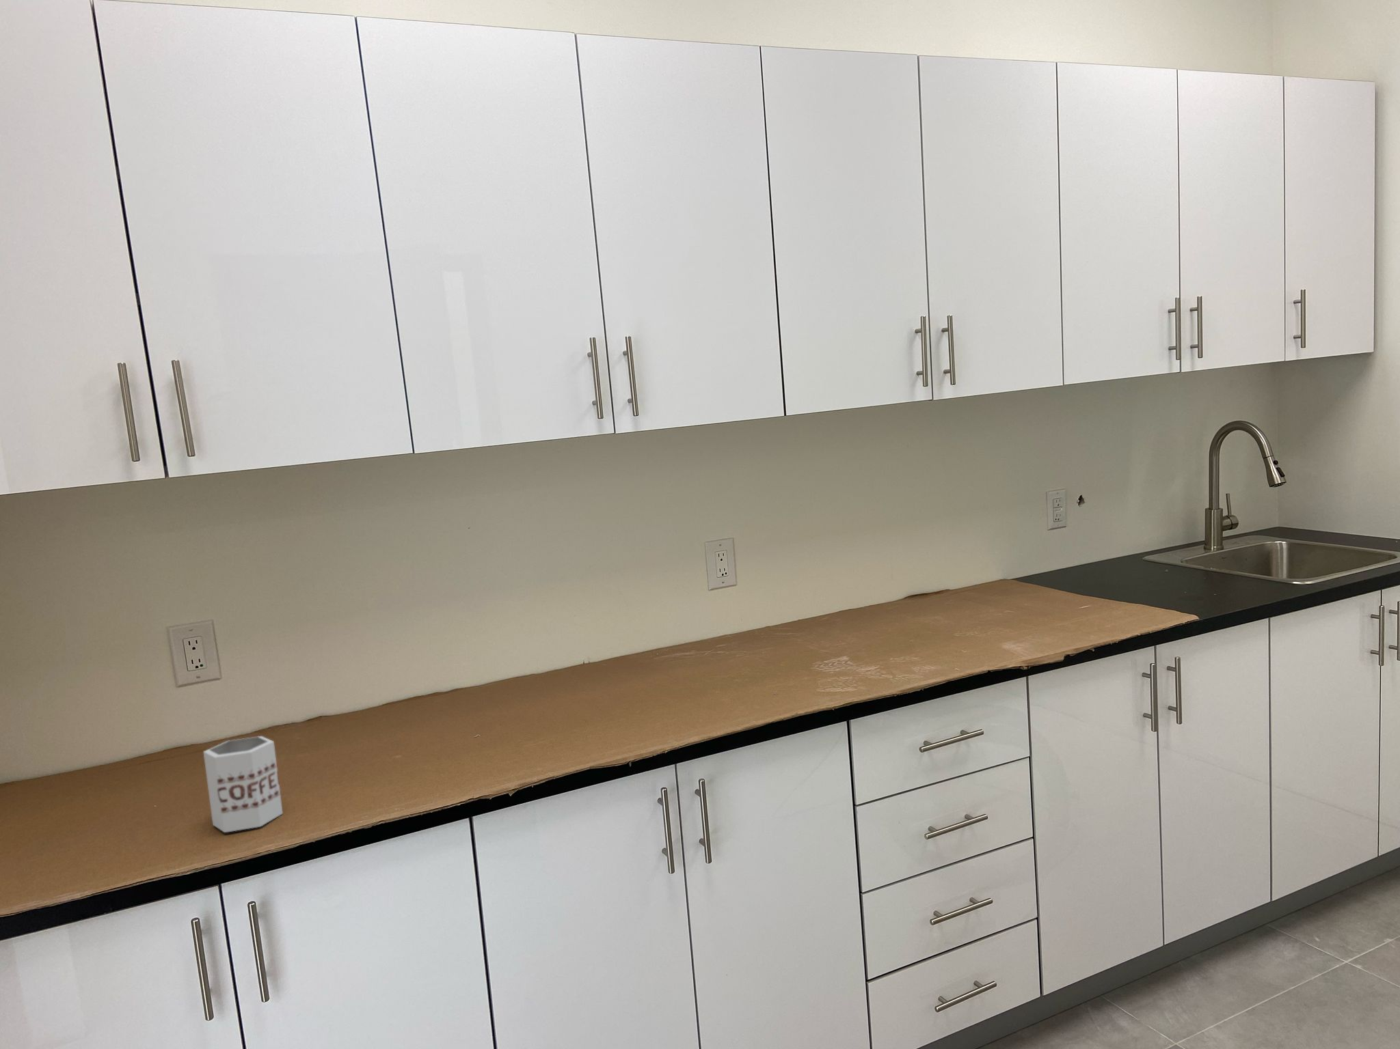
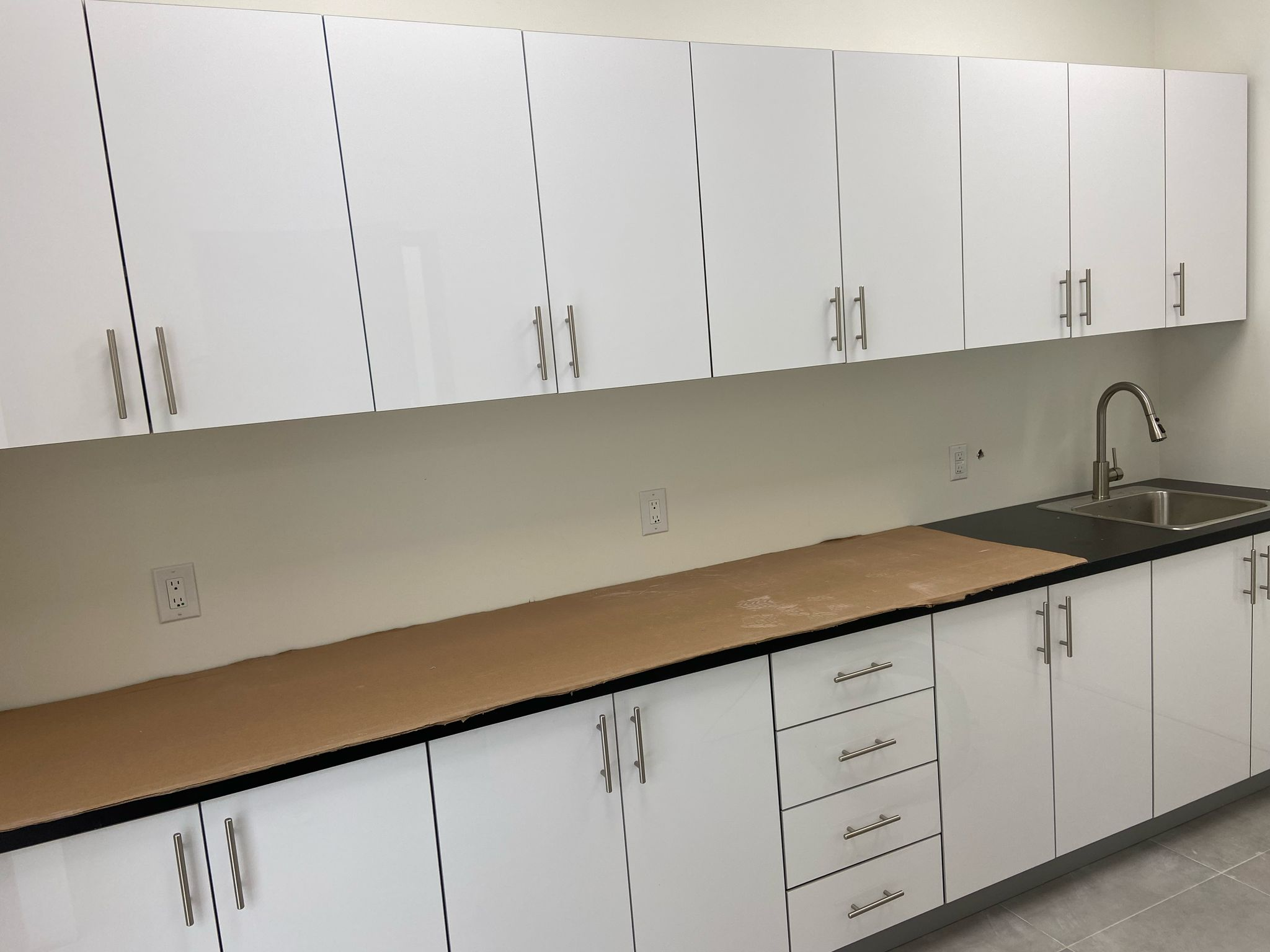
- mug [203,736,283,833]
